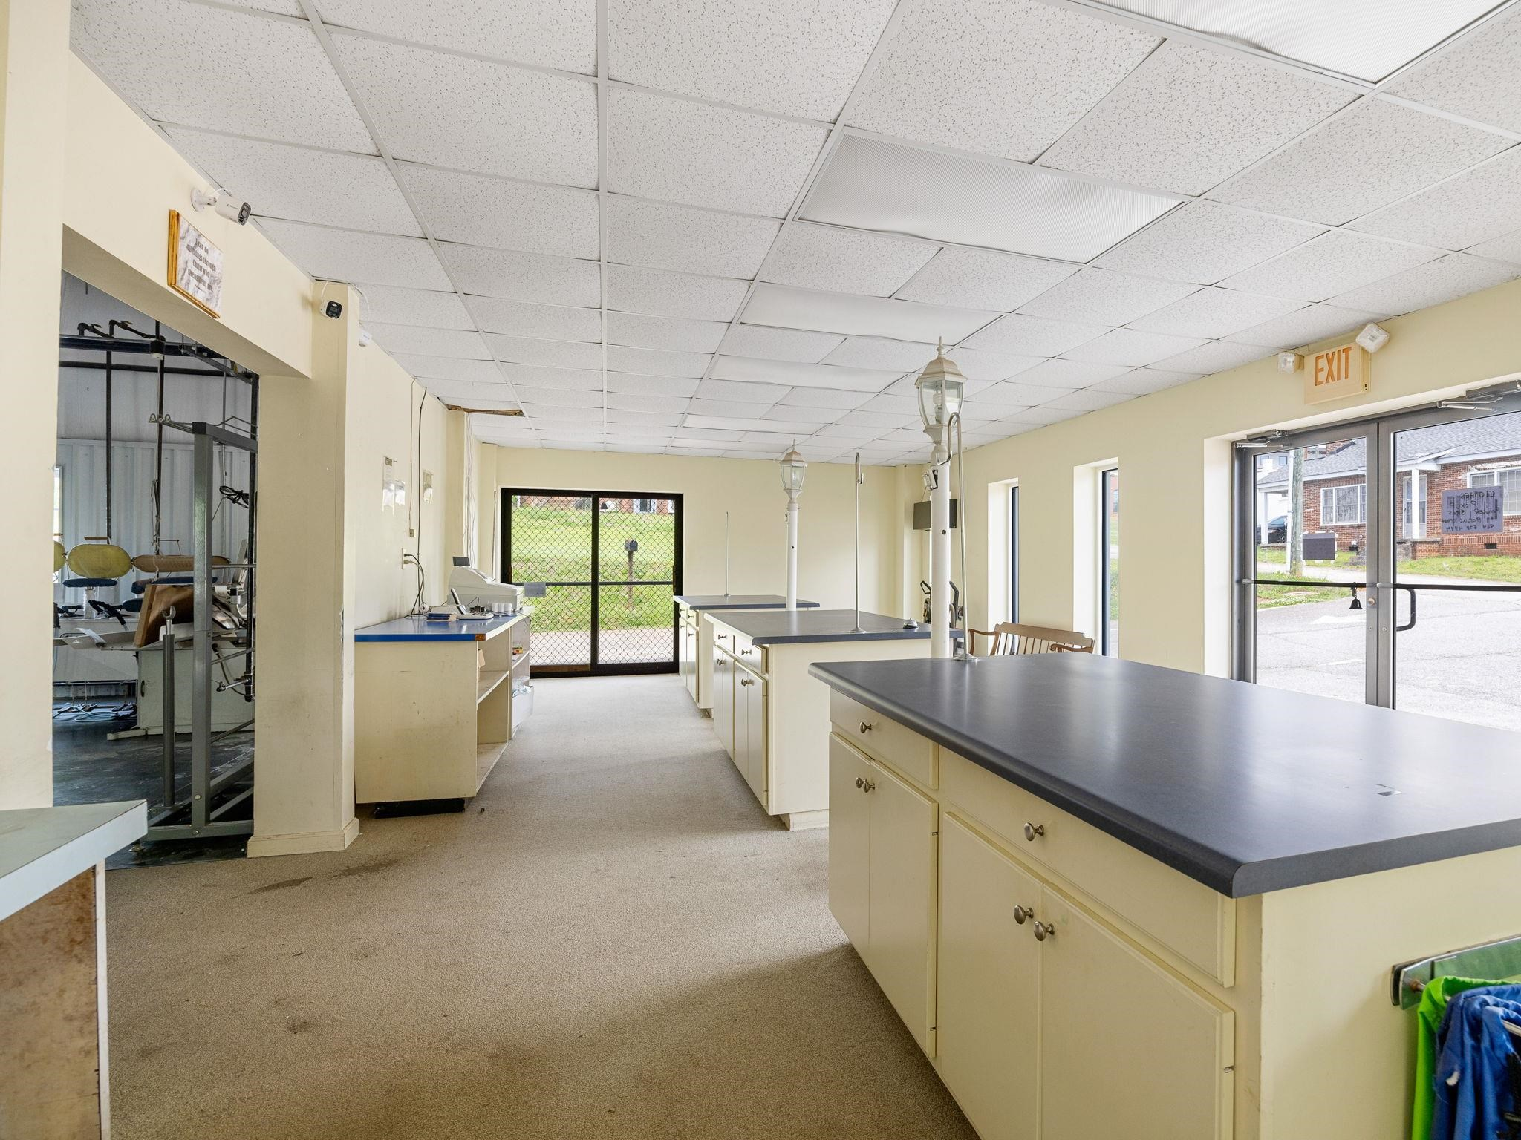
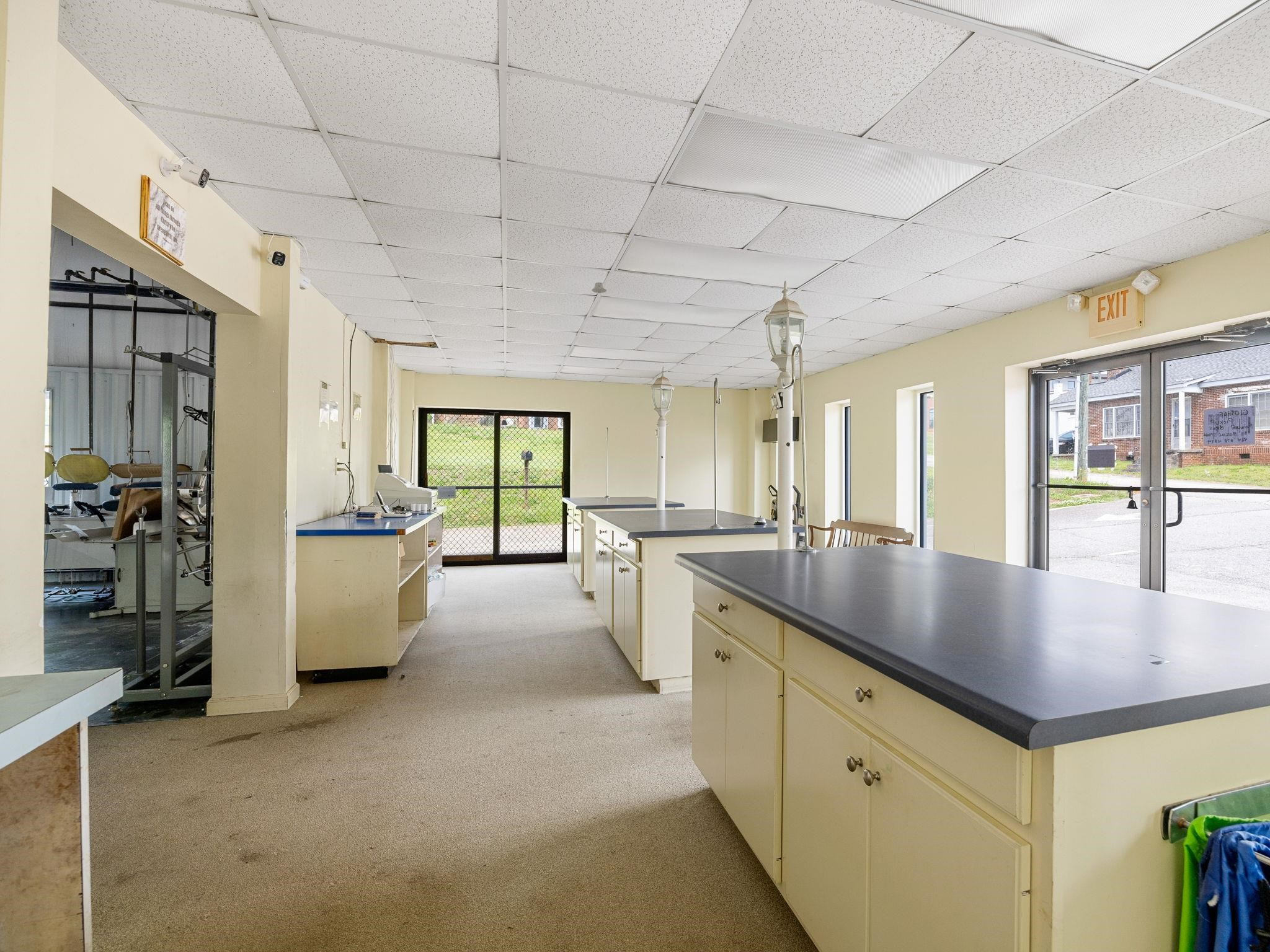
+ recessed light [591,282,607,294]
